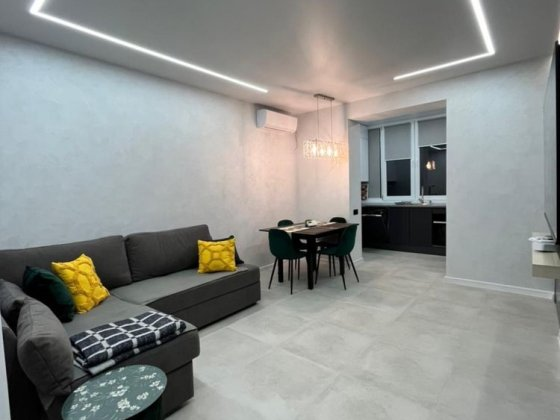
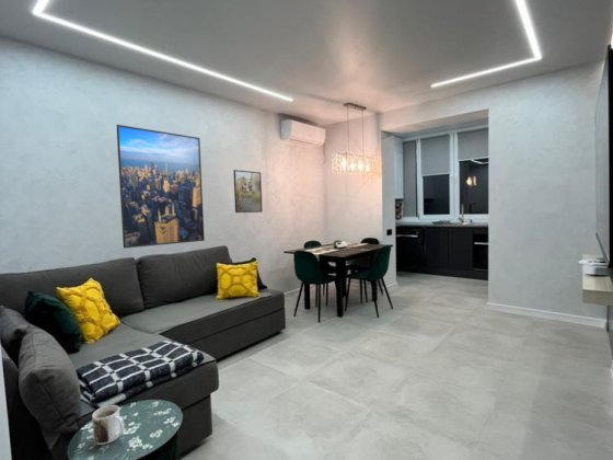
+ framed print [116,124,206,250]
+ mug [91,404,126,446]
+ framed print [232,169,264,214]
